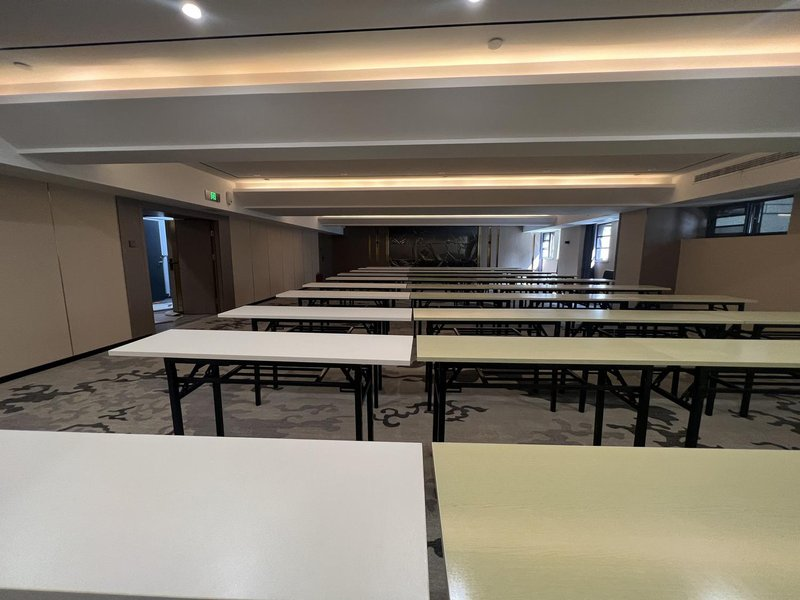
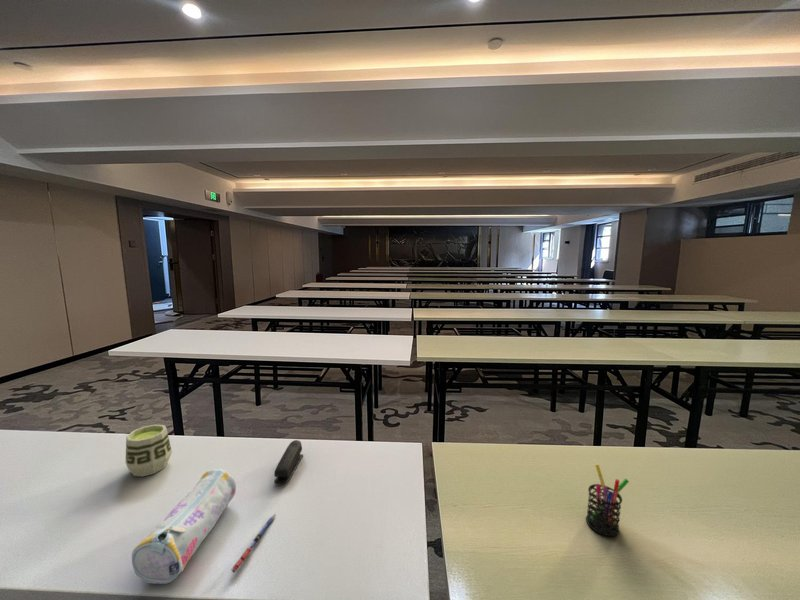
+ pen [230,513,277,574]
+ pen holder [585,463,630,537]
+ pencil case [131,468,237,585]
+ cup [125,423,173,478]
+ stapler [273,439,304,485]
